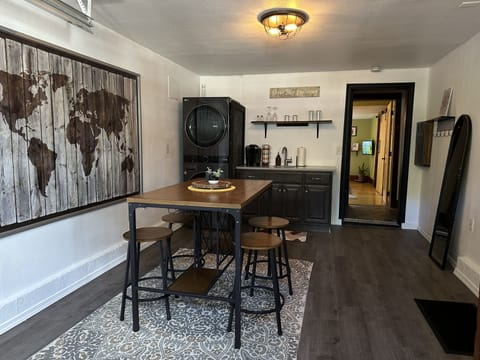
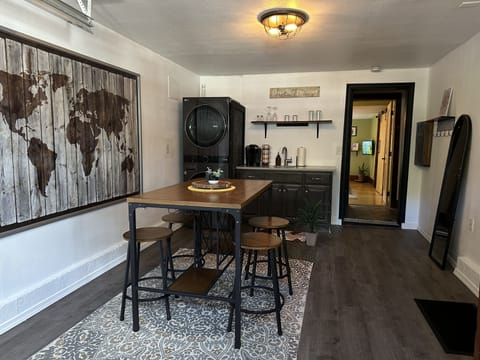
+ indoor plant [294,196,333,247]
